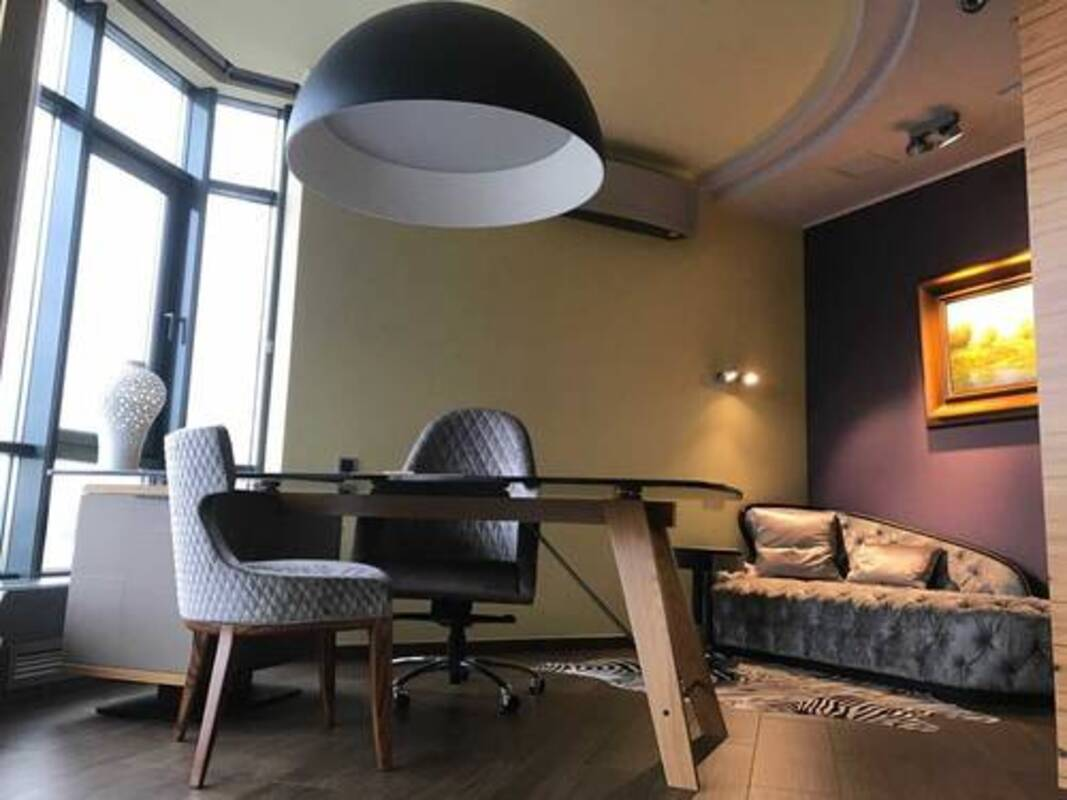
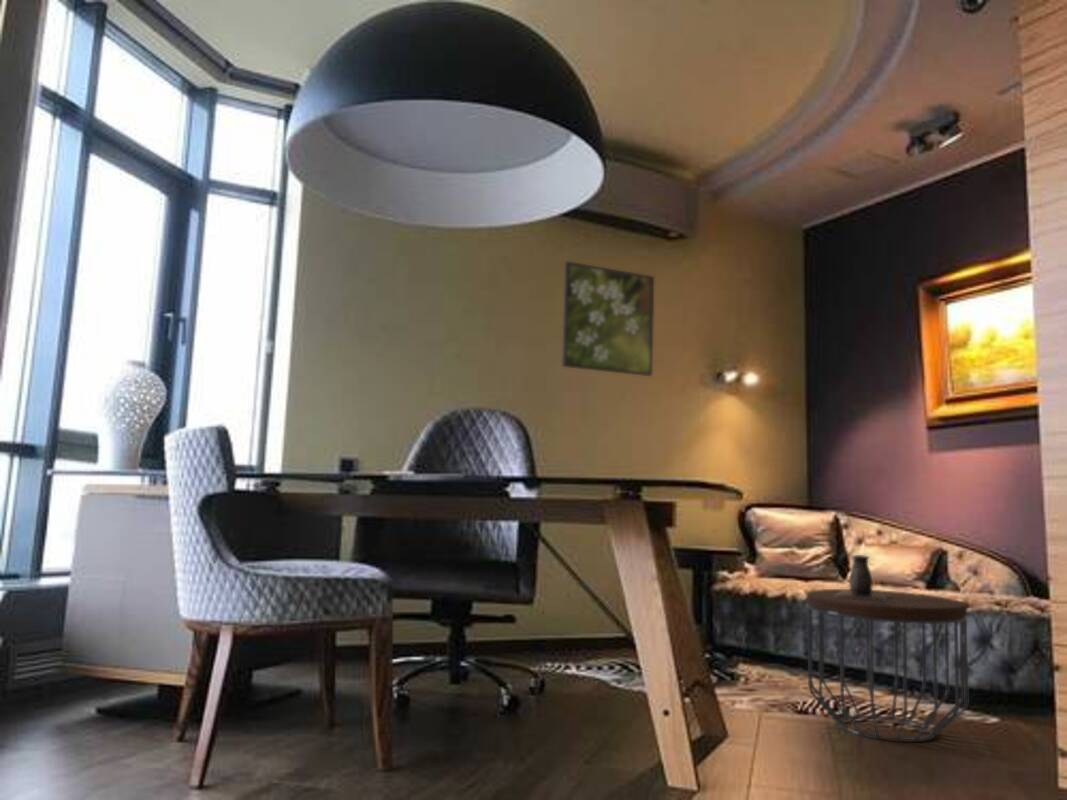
+ decorative vase [833,554,892,601]
+ side table [805,588,969,743]
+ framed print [561,260,655,377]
